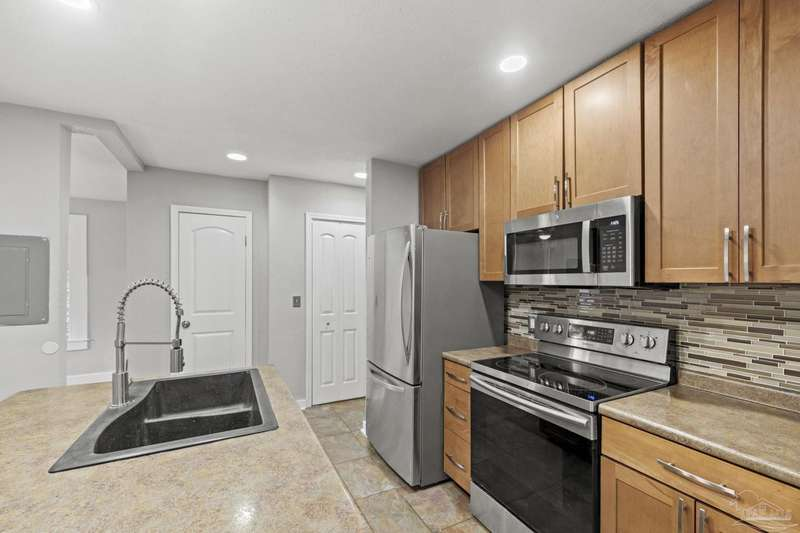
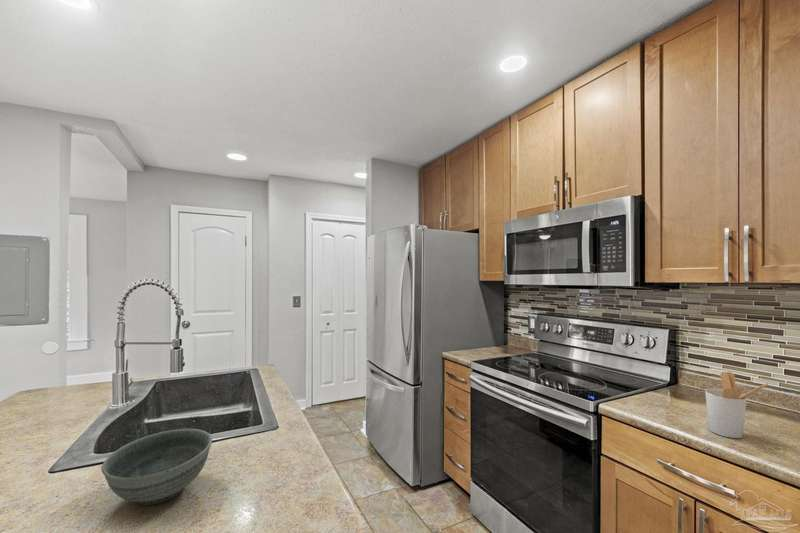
+ utensil holder [704,371,770,439]
+ bowl [100,428,213,506]
